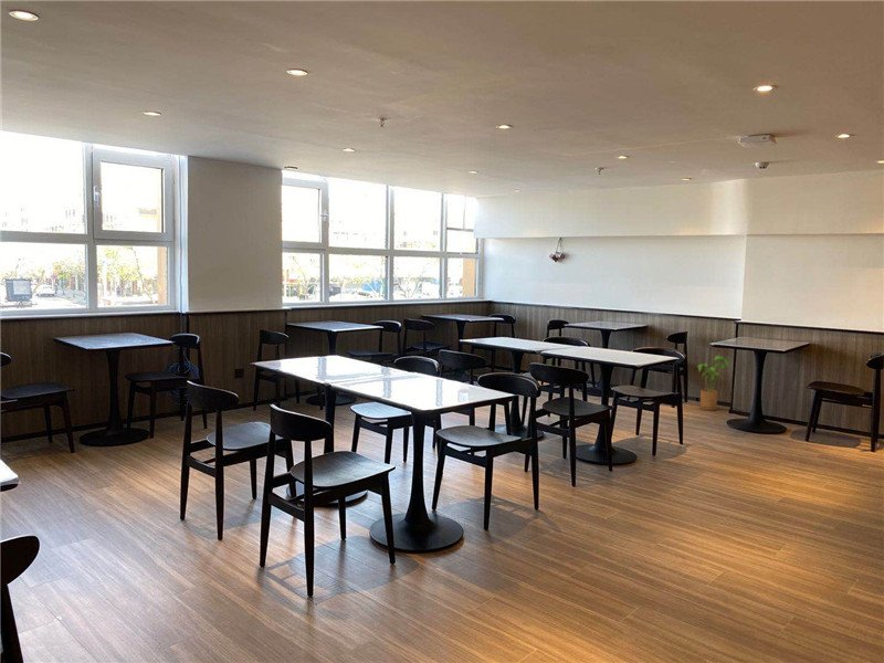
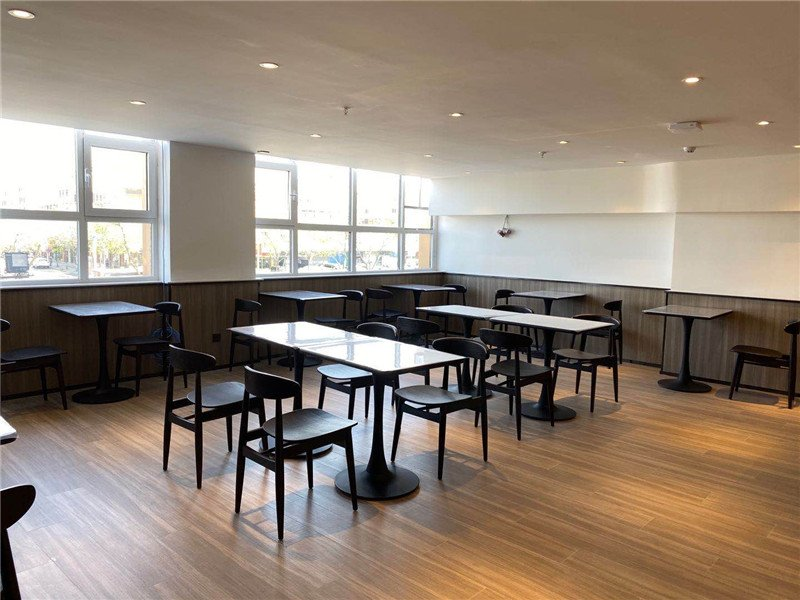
- house plant [697,355,734,411]
